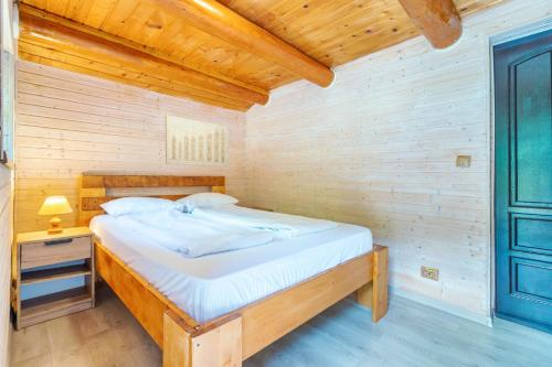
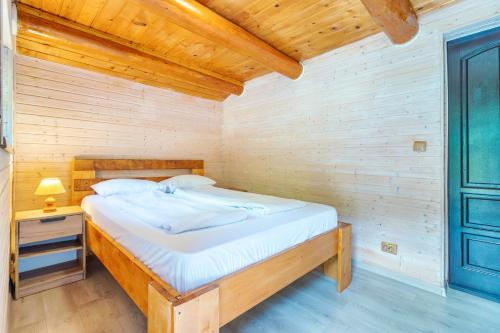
- wall art [164,115,230,168]
